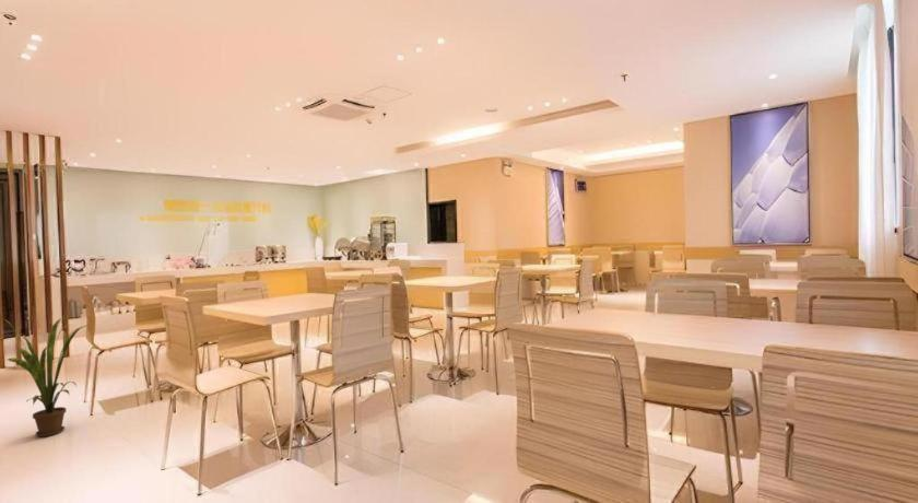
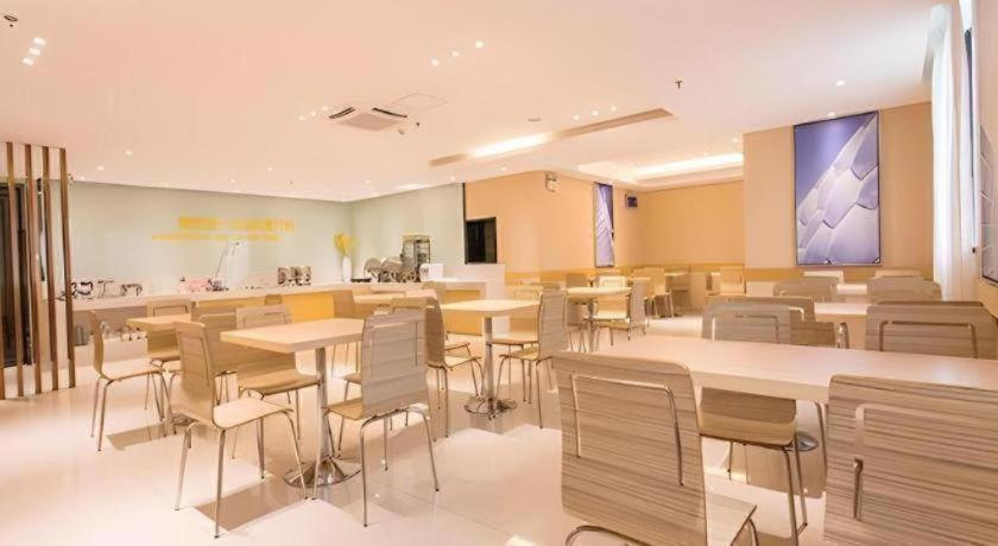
- house plant [1,316,90,437]
